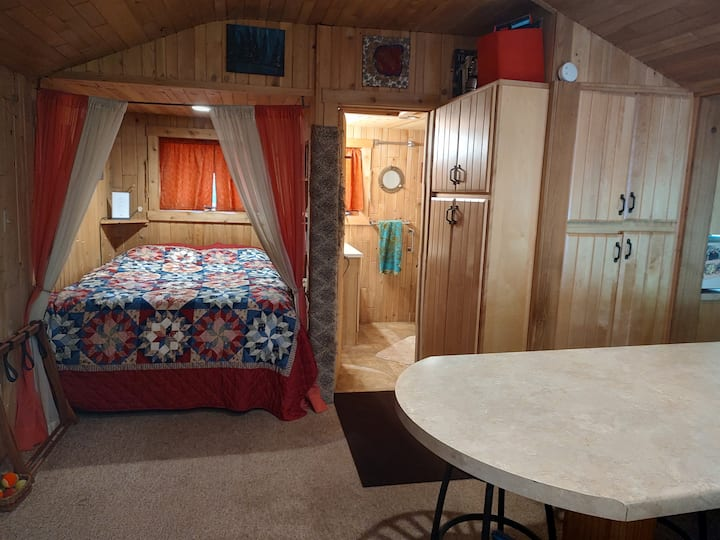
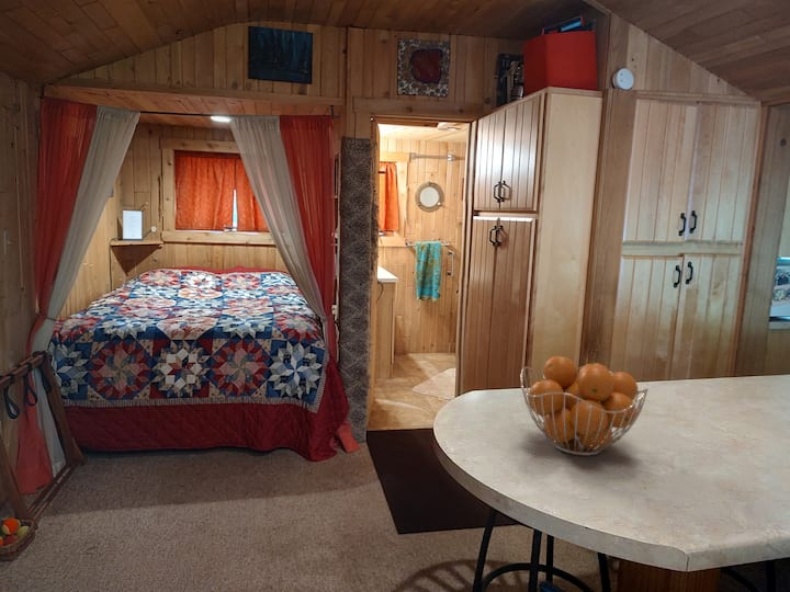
+ fruit basket [520,355,650,457]
